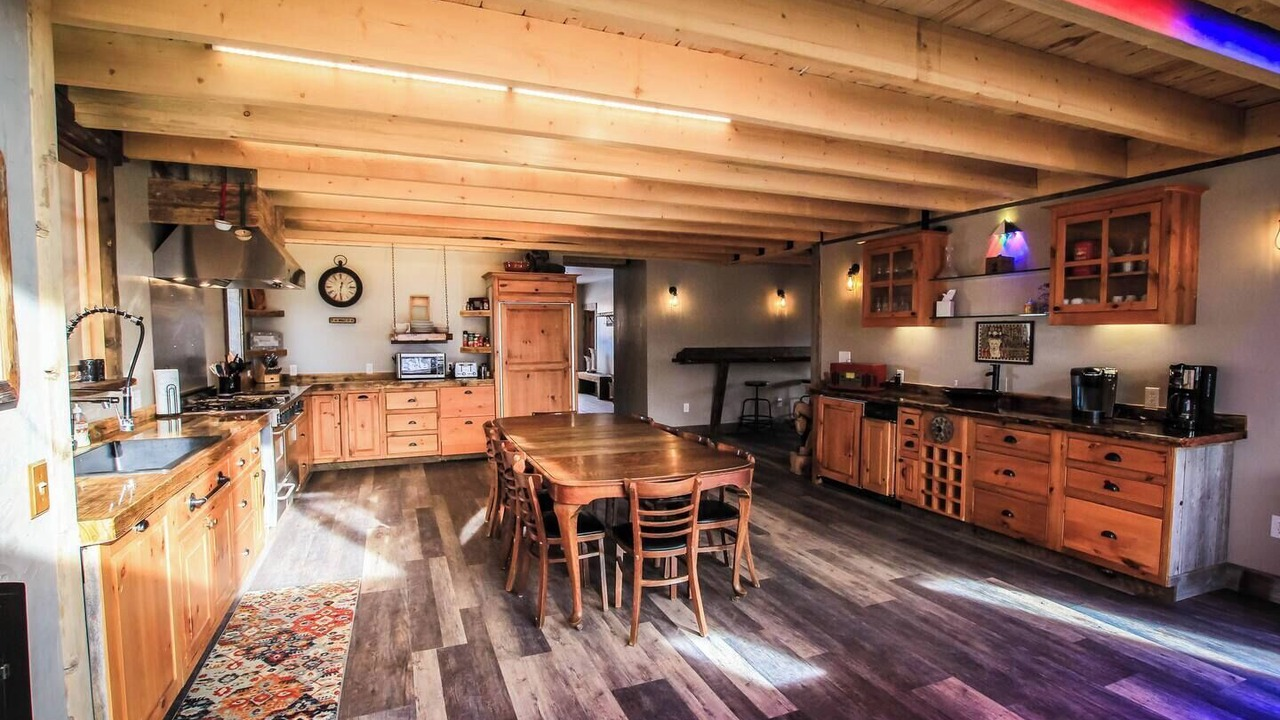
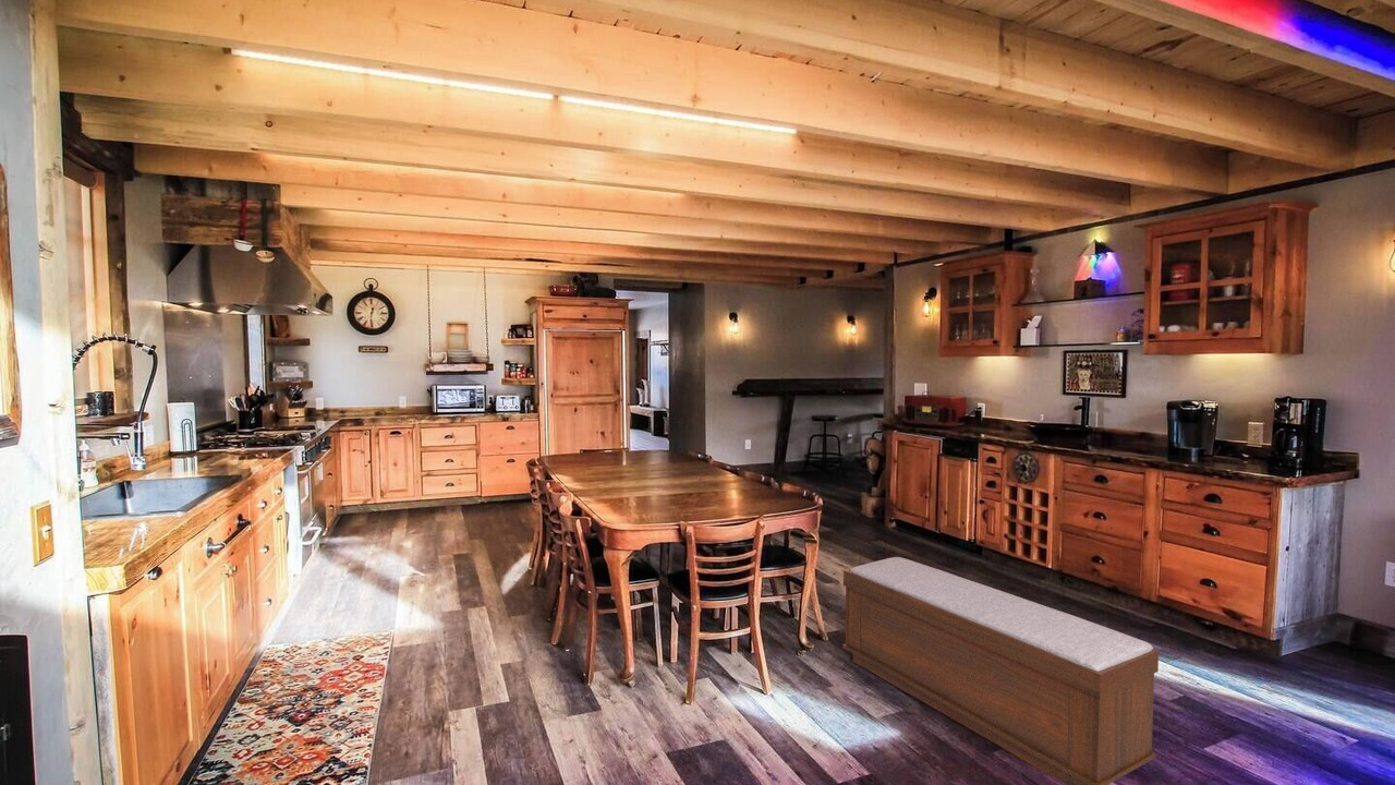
+ bench [841,556,1160,785]
